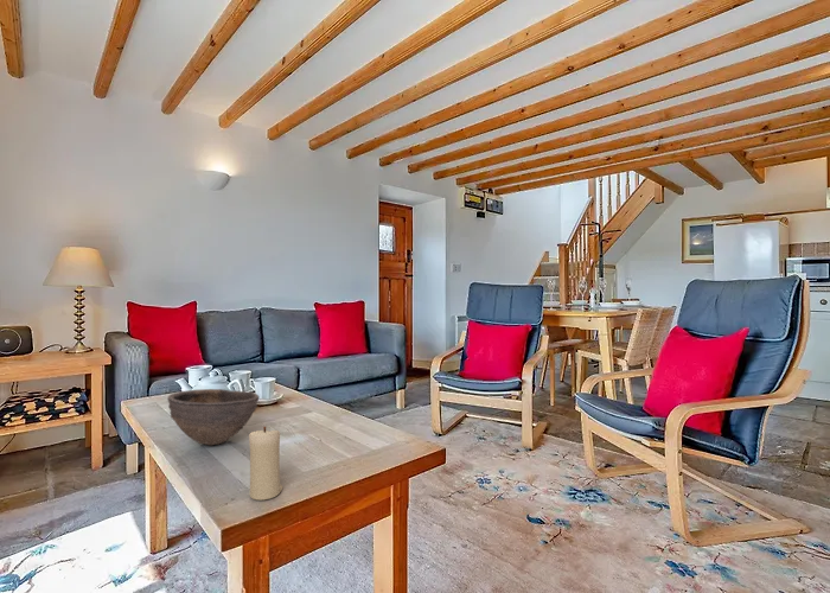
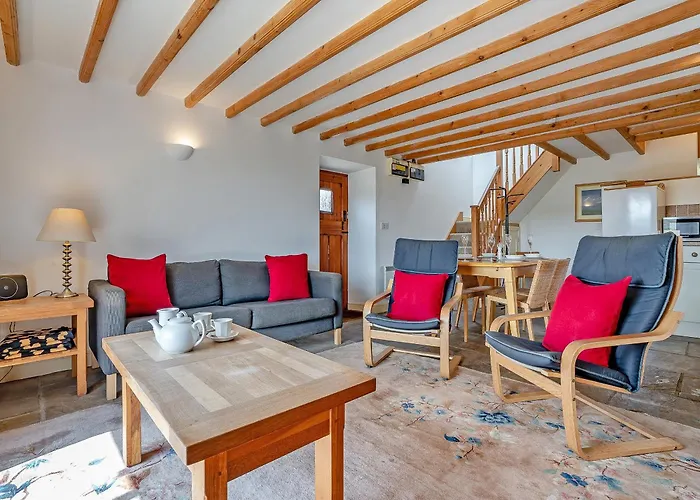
- bowl [166,388,261,446]
- candle [248,426,283,502]
